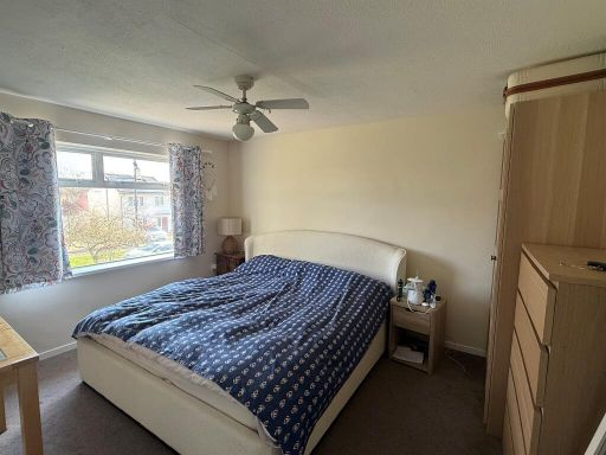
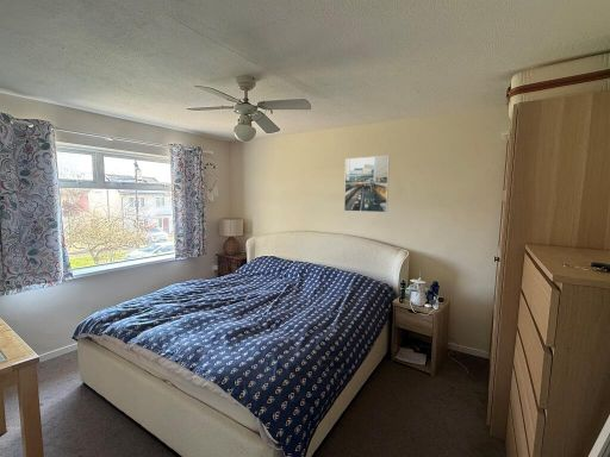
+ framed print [343,155,391,213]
